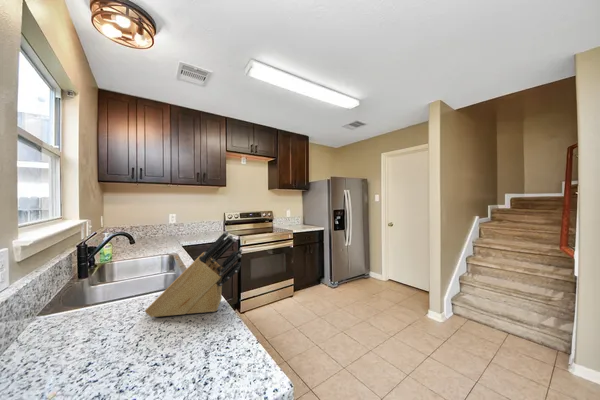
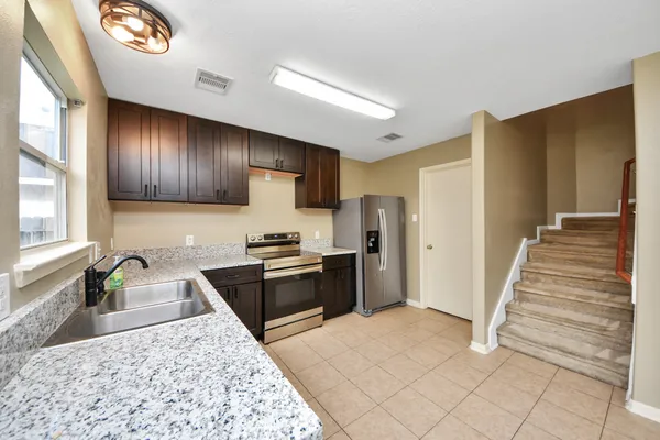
- knife block [144,230,244,318]
